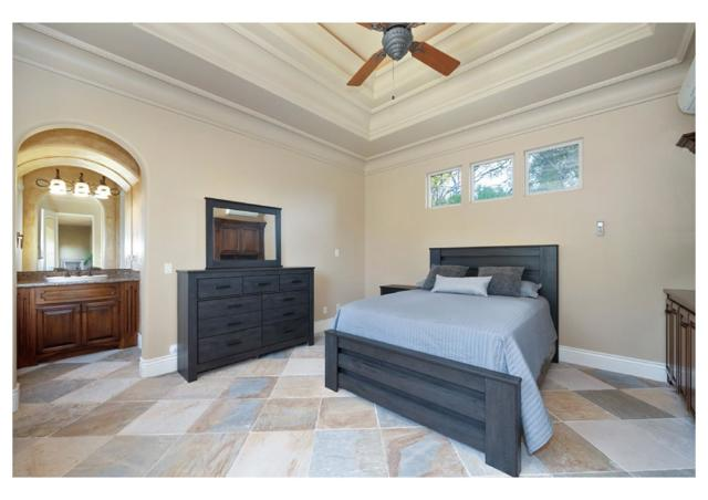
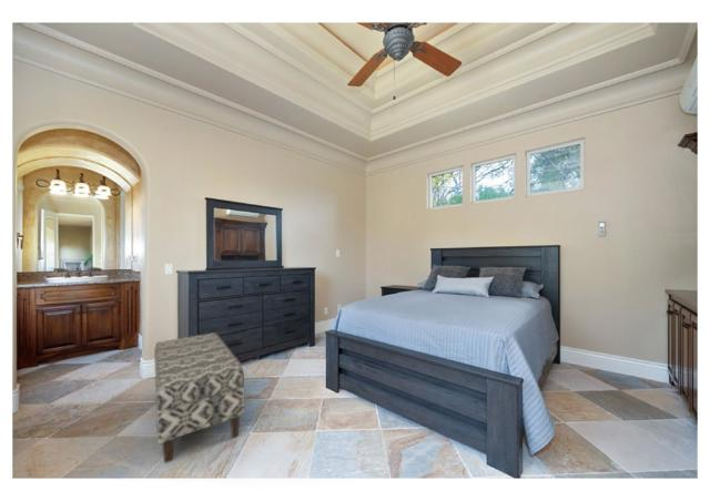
+ bench [153,331,245,464]
